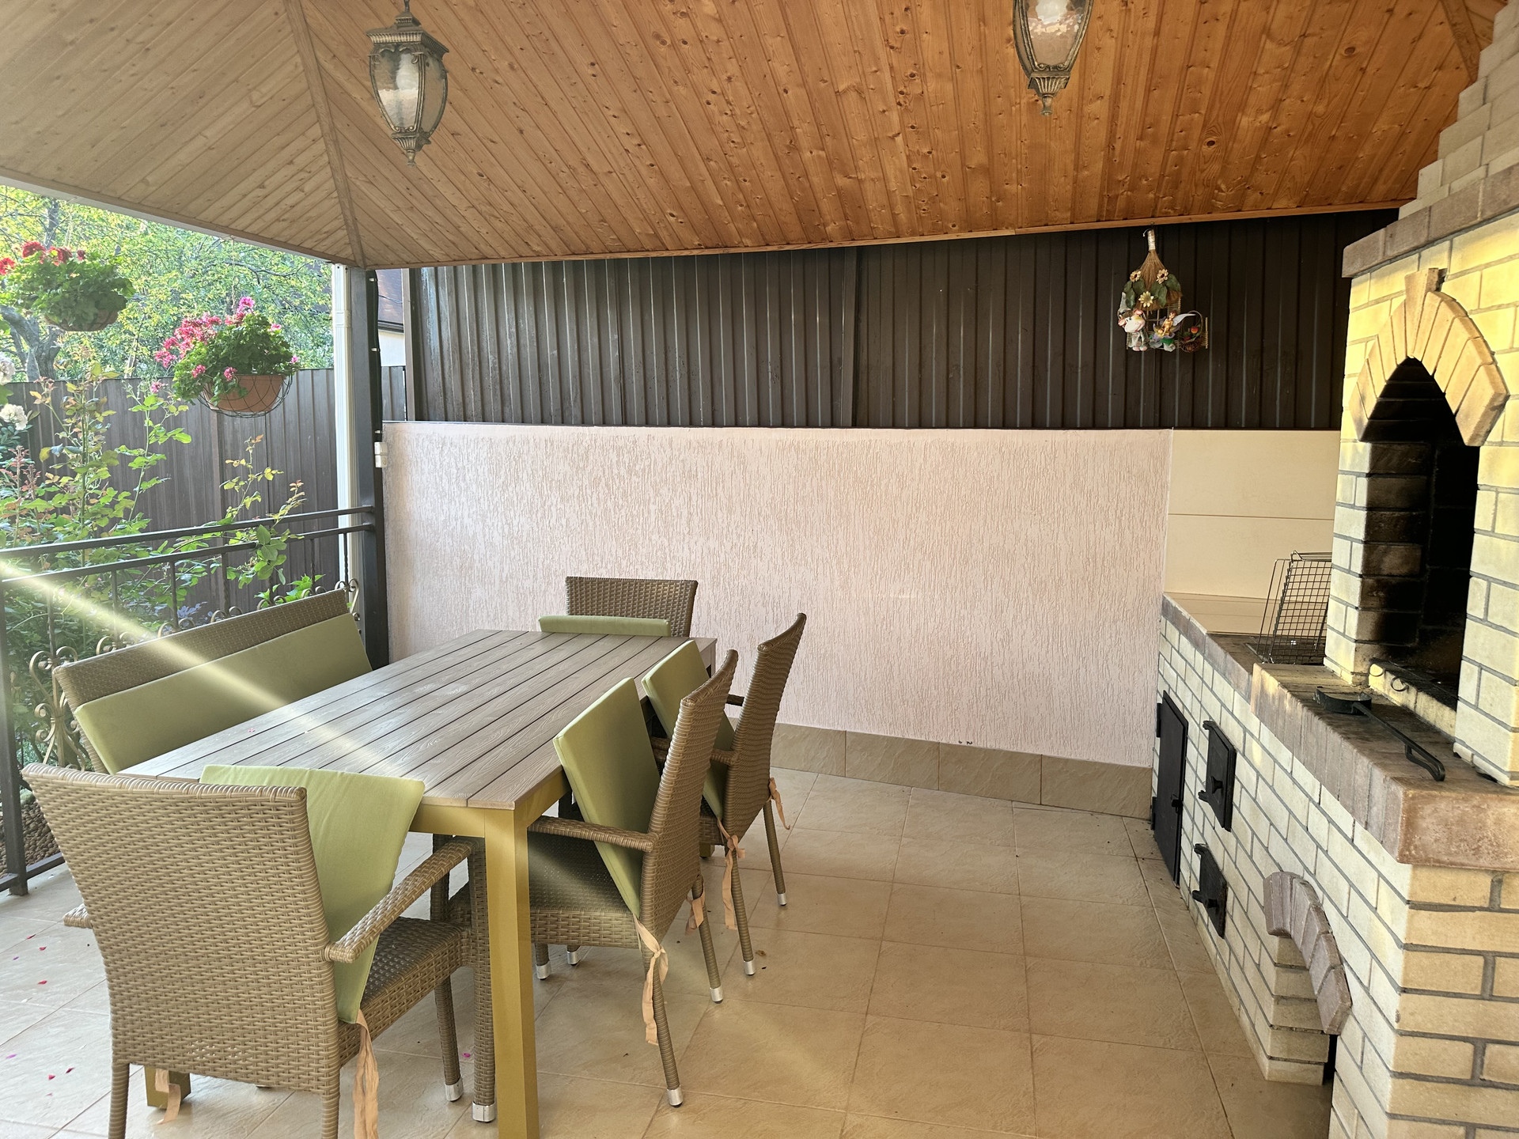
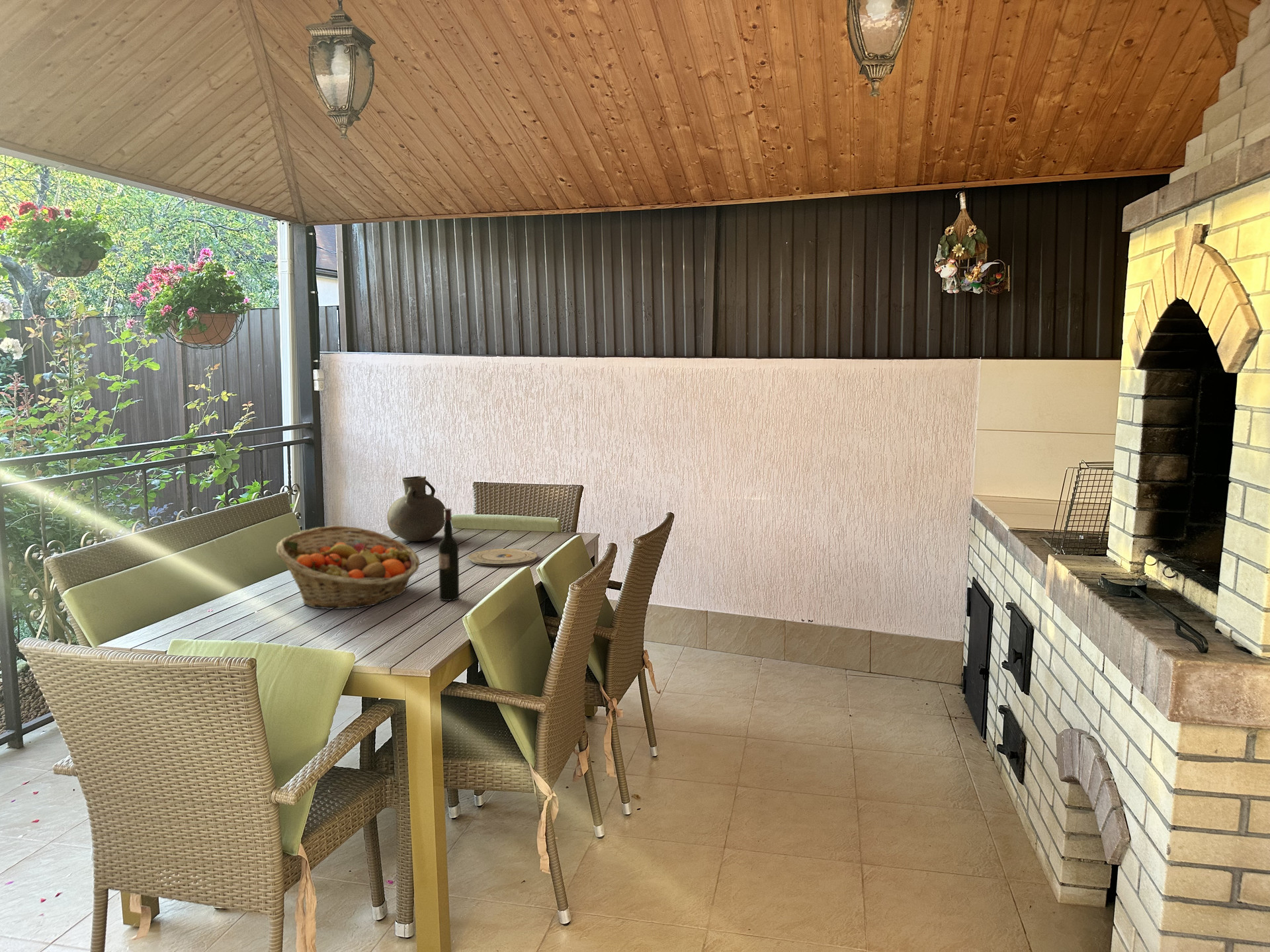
+ wine bottle [438,508,460,602]
+ vase [386,475,446,542]
+ fruit basket [276,525,421,610]
+ plate [467,548,538,567]
